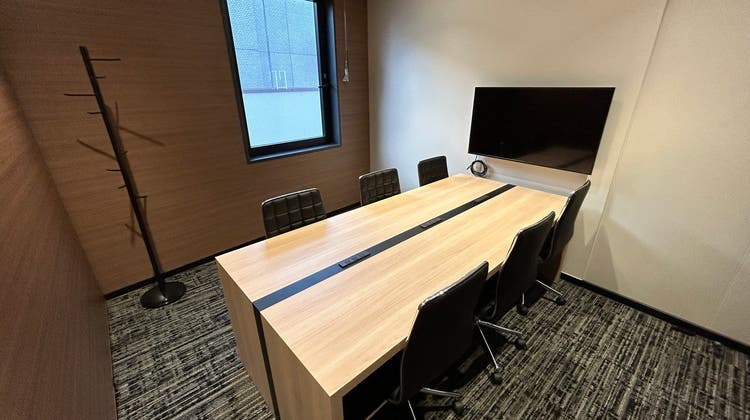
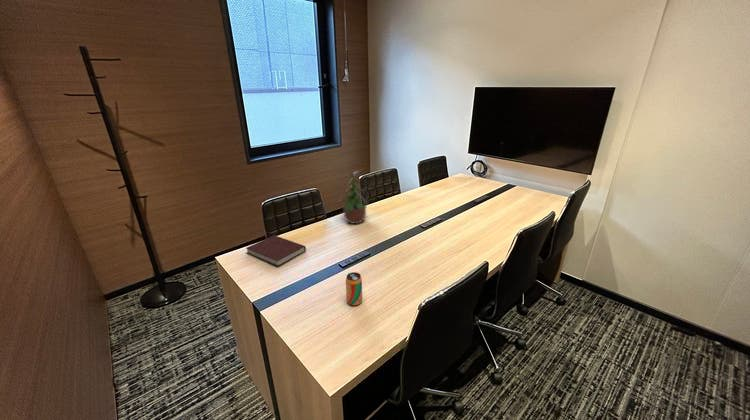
+ notebook [245,234,307,267]
+ beverage can [345,271,363,307]
+ potted plant [337,168,369,225]
